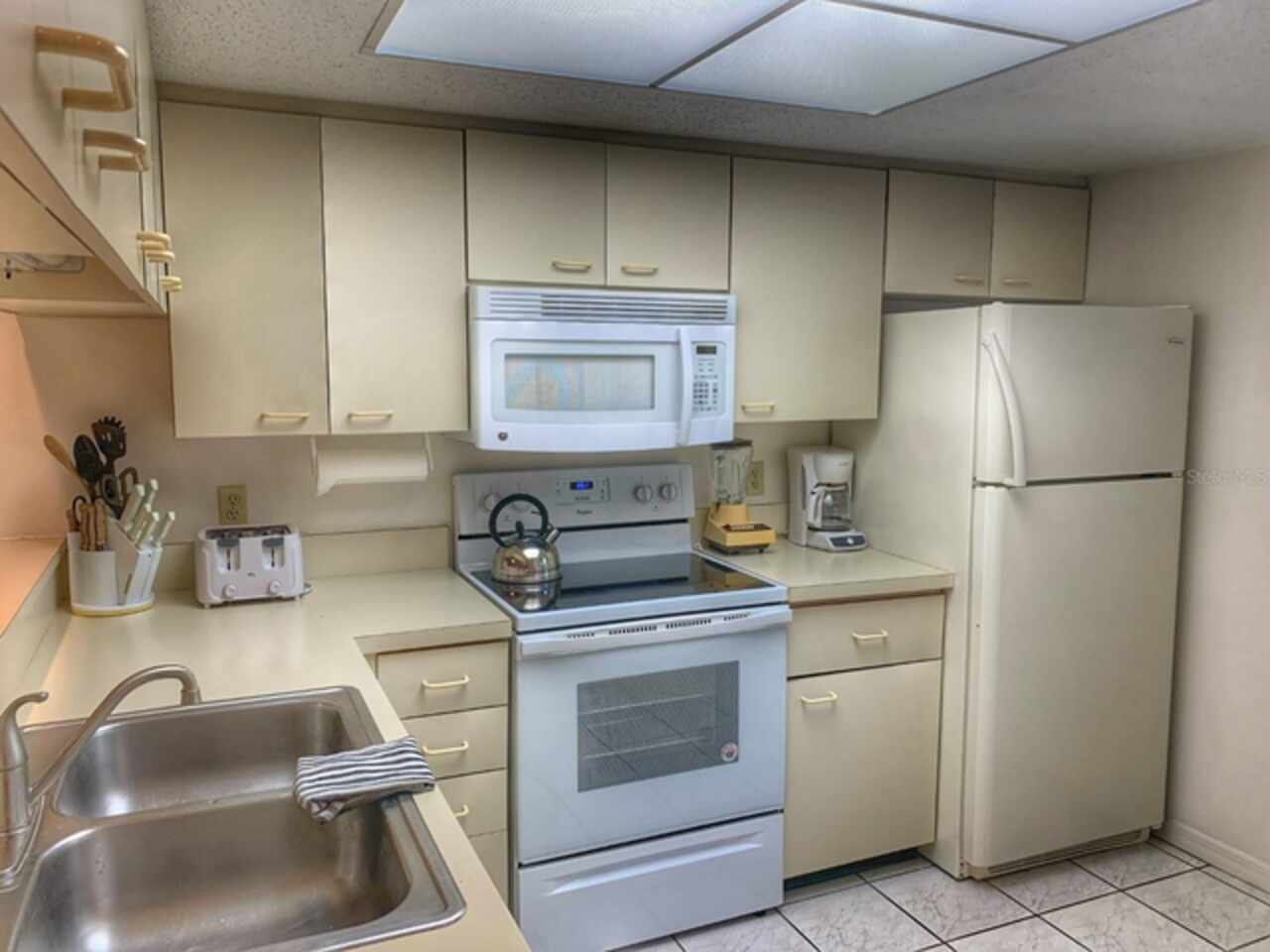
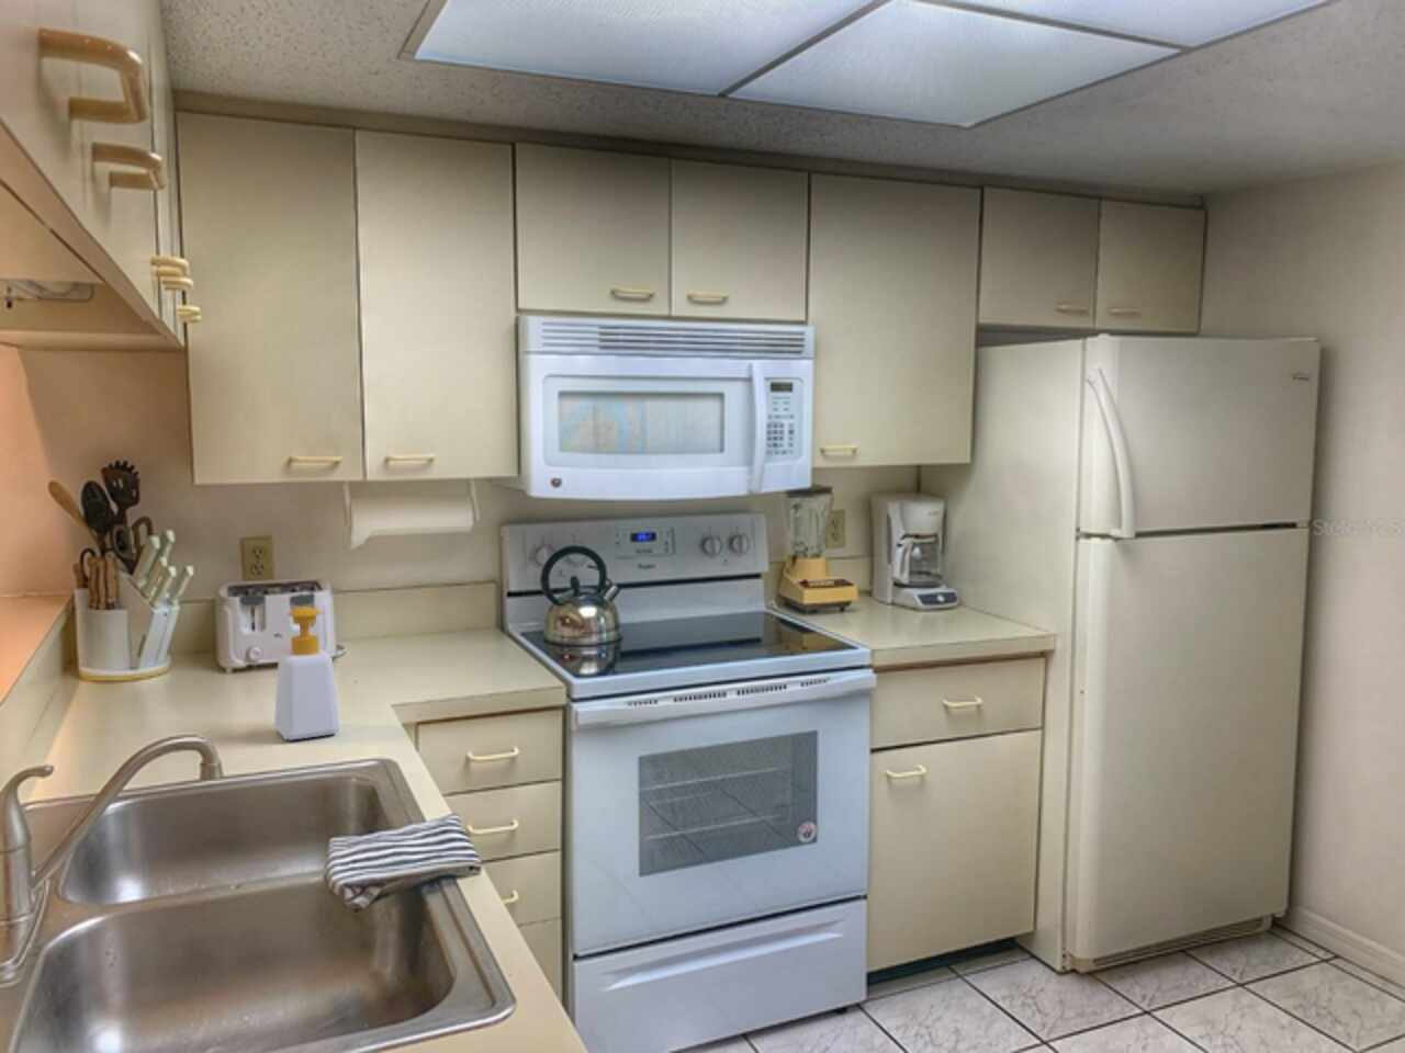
+ soap bottle [273,605,342,741]
